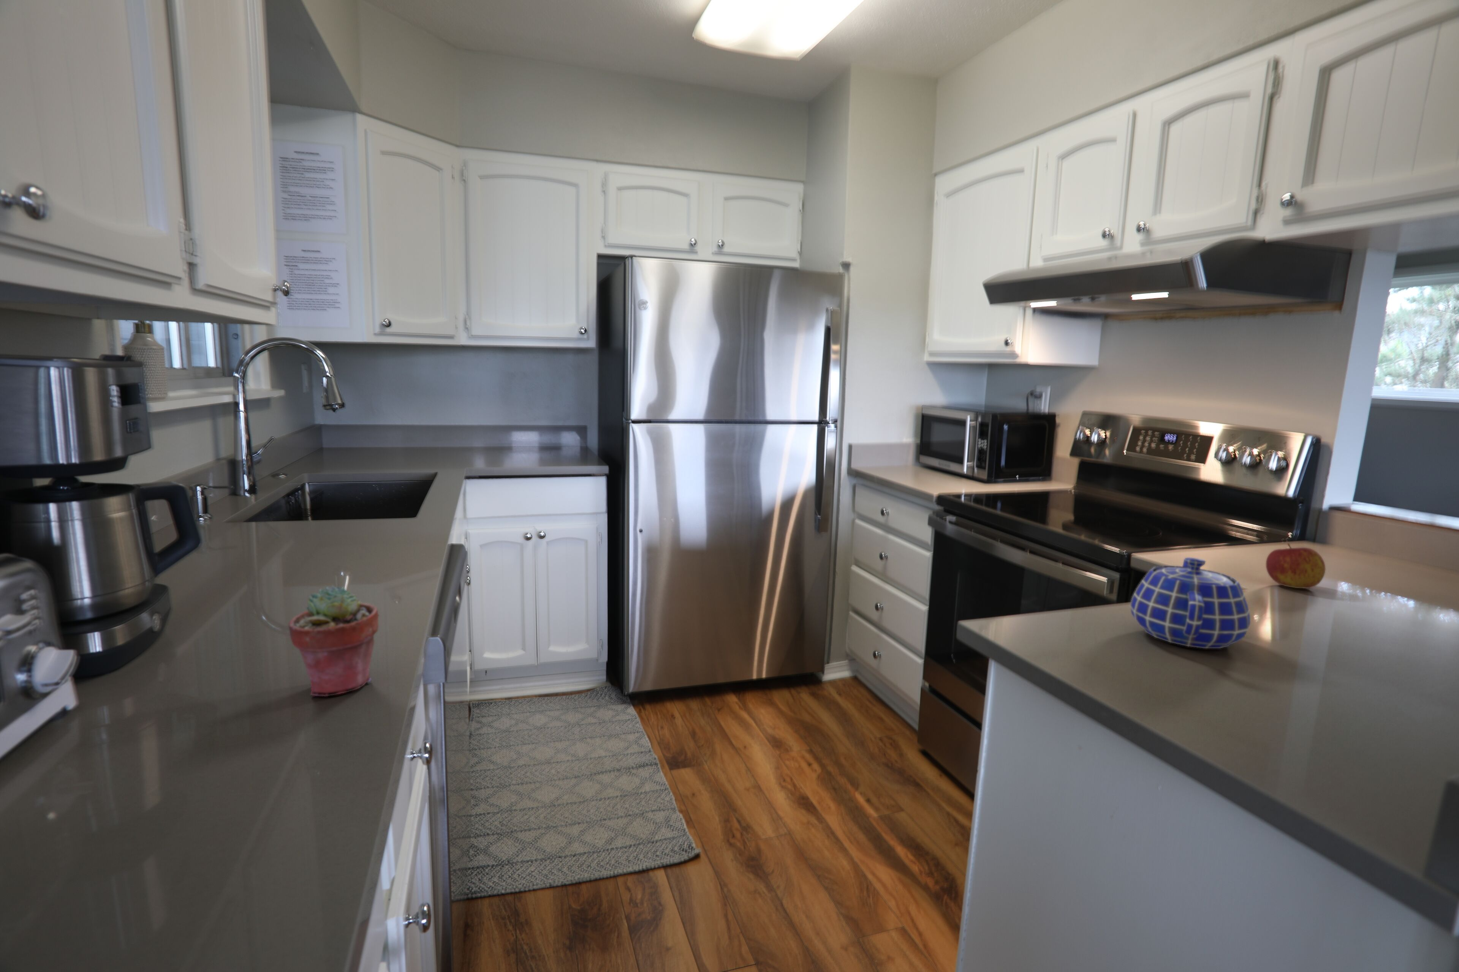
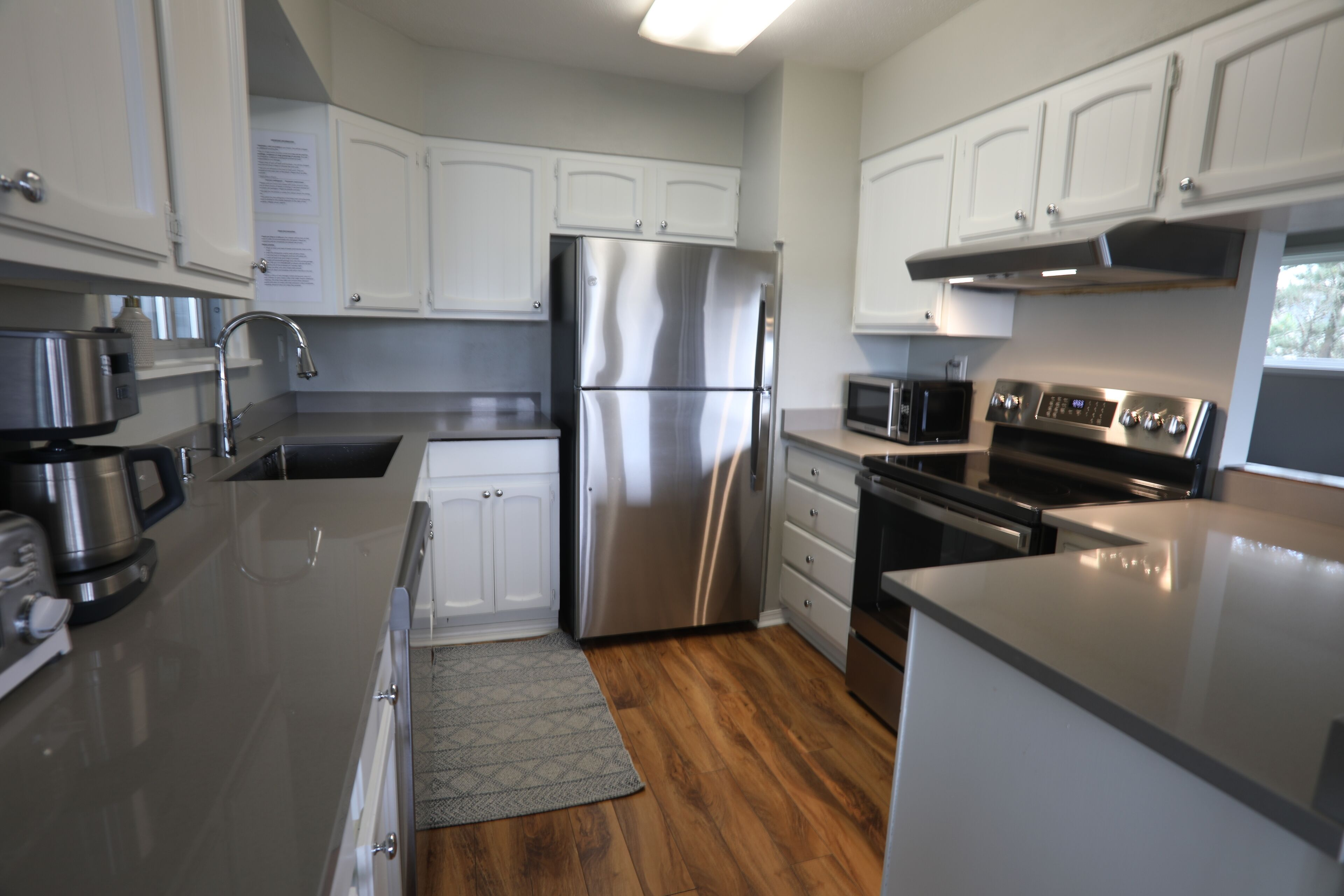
- potted succulent [288,585,379,696]
- teapot [1130,557,1251,649]
- apple [1266,542,1327,589]
